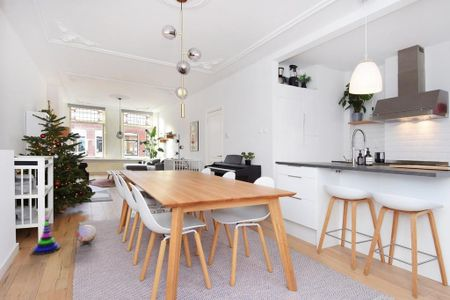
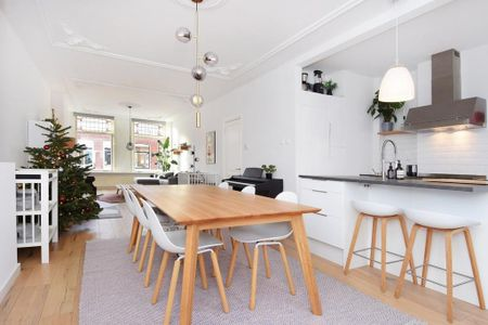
- stacking toy [31,215,61,256]
- ball [75,224,97,245]
